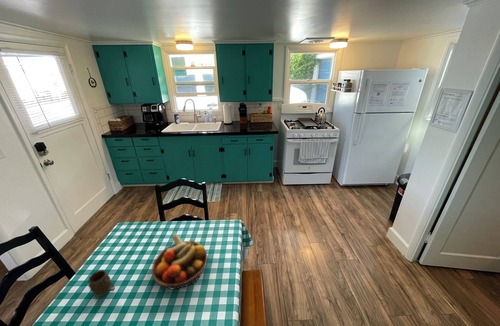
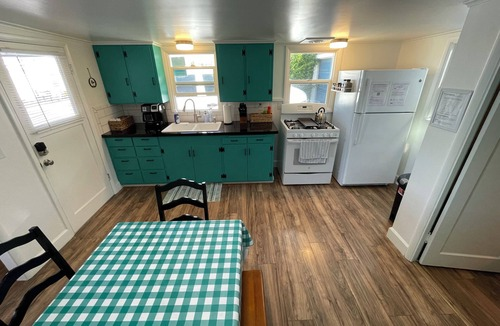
- mug [87,269,116,298]
- fruit bowl [151,232,209,290]
